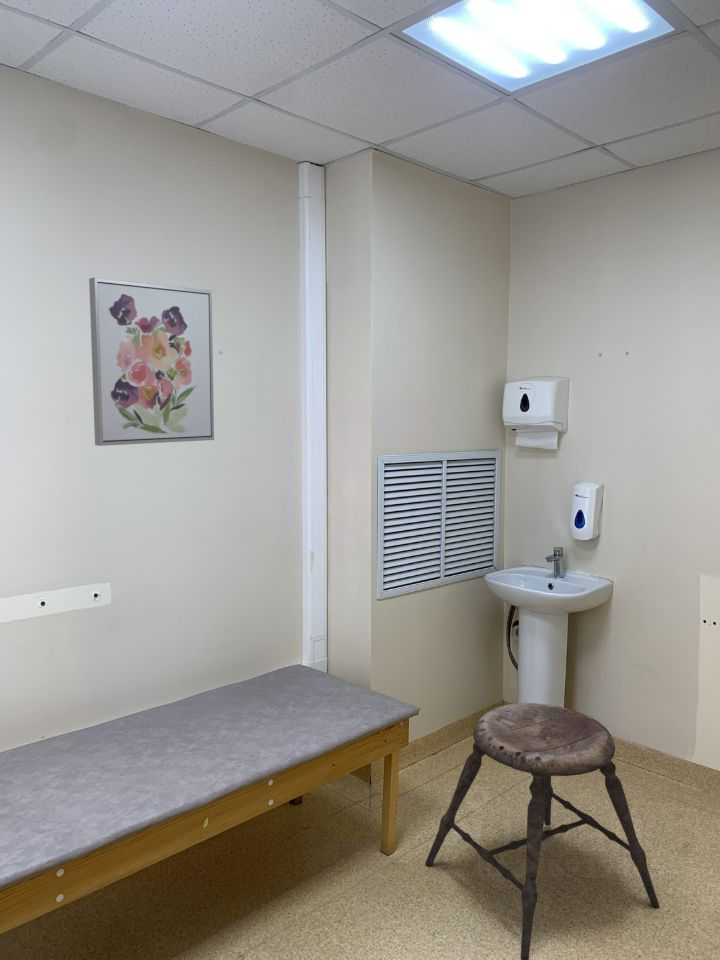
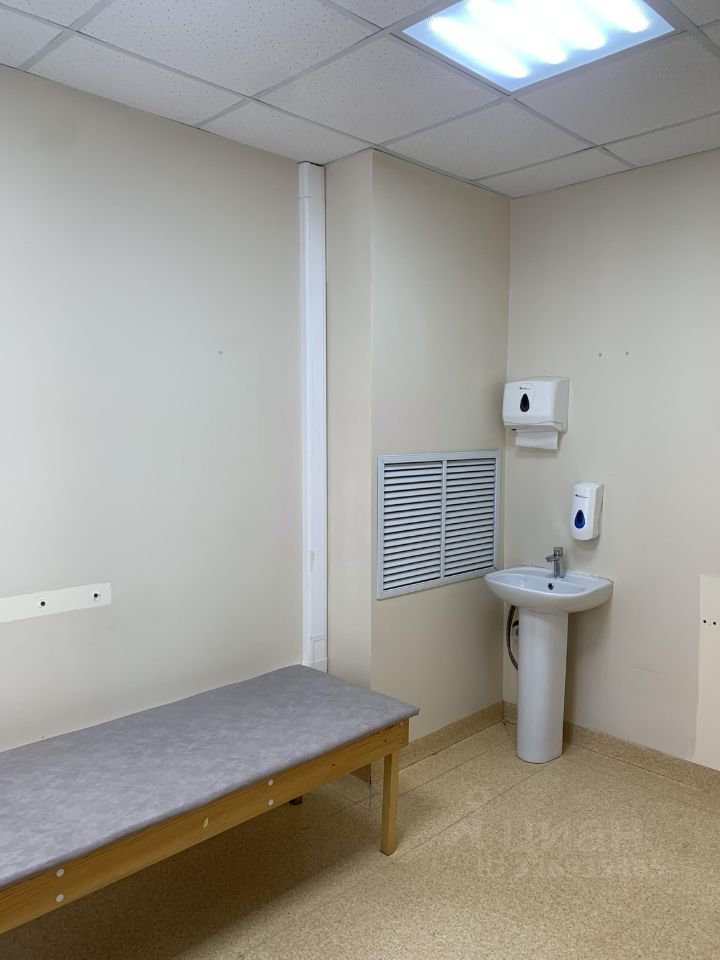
- wall art [88,277,215,447]
- stool [425,702,660,960]
